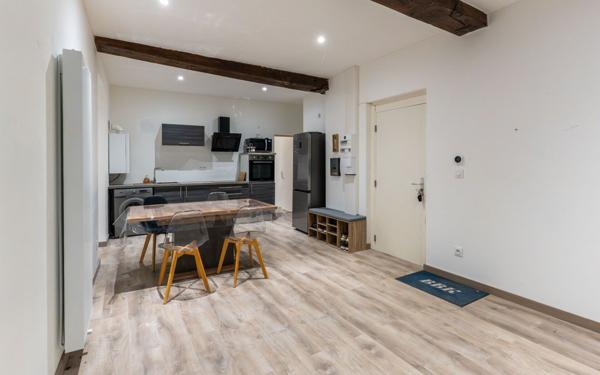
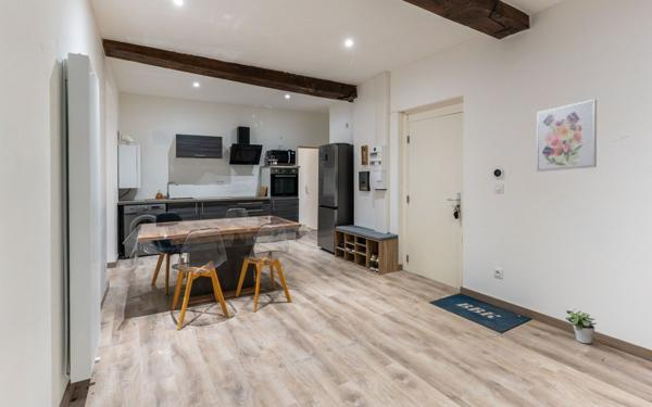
+ wall art [536,99,598,173]
+ potted plant [564,308,598,344]
